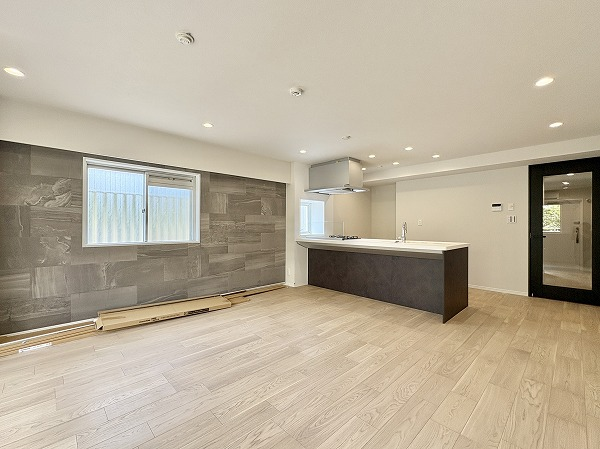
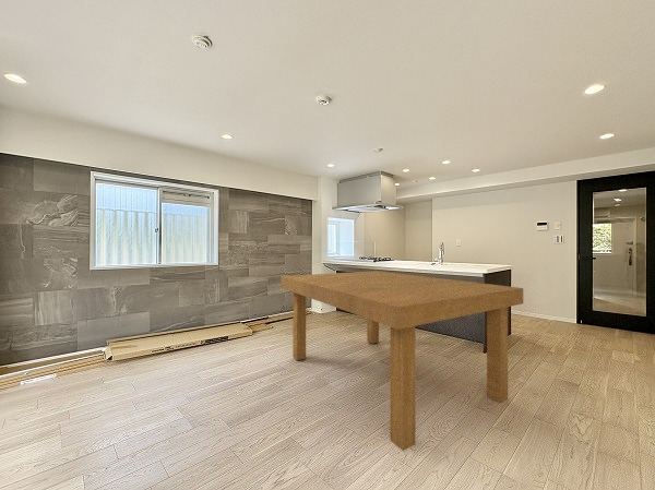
+ dining table [279,270,524,452]
